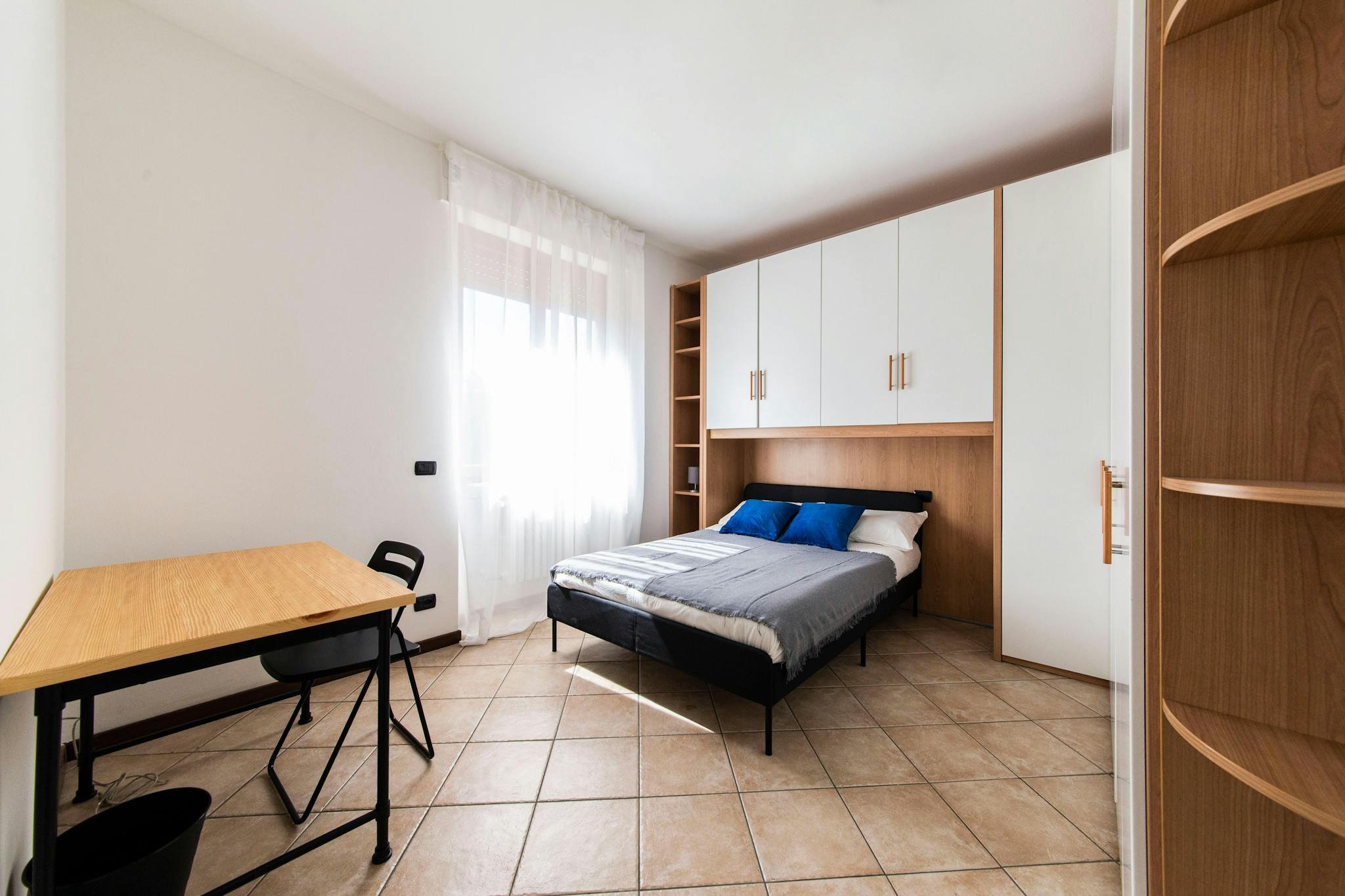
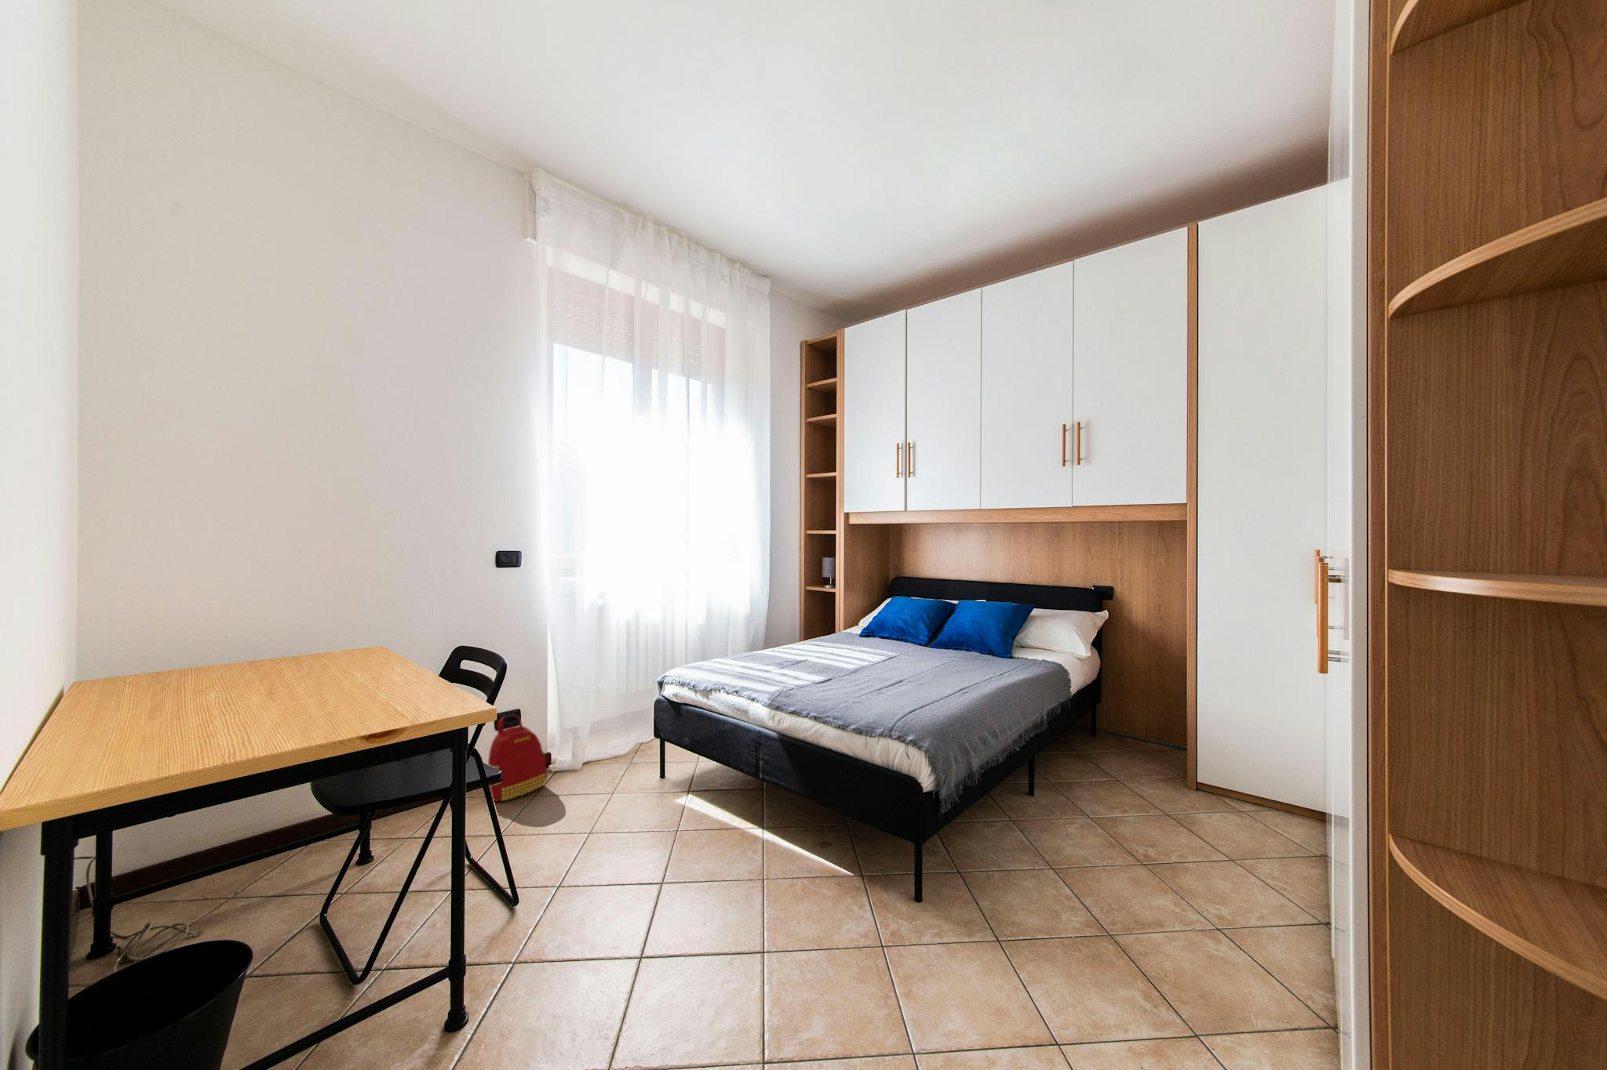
+ backpack [487,714,547,802]
